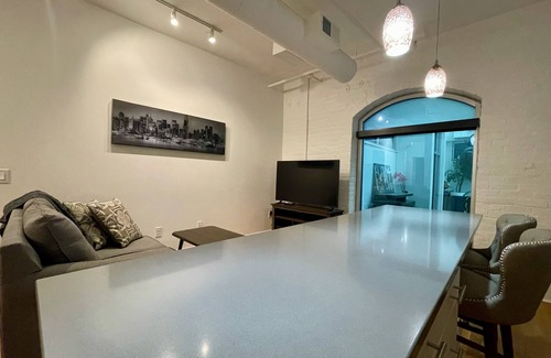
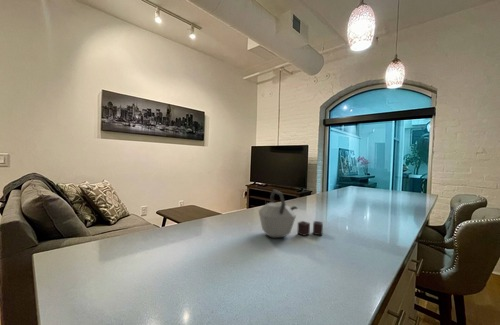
+ kettle [257,189,324,239]
